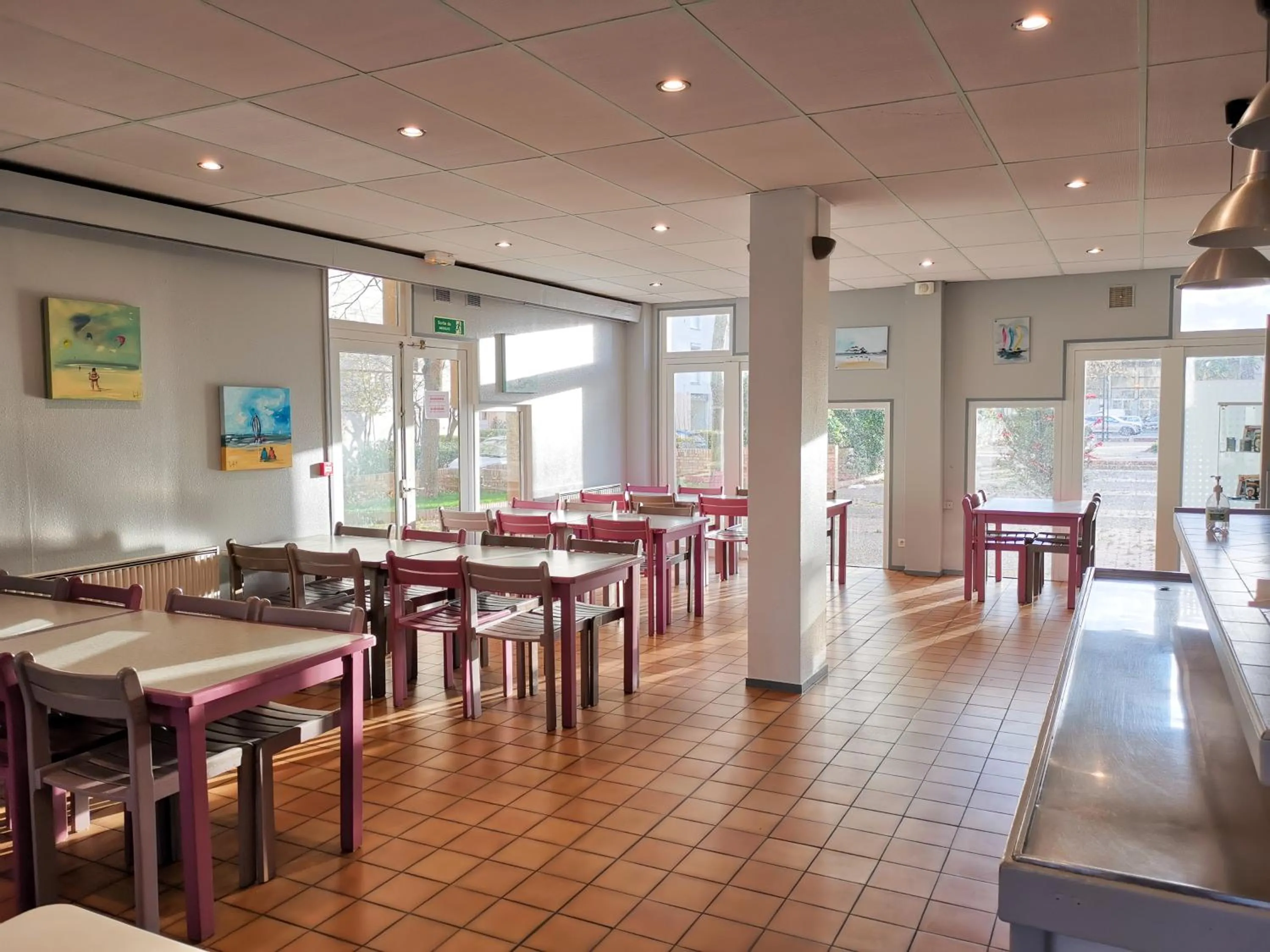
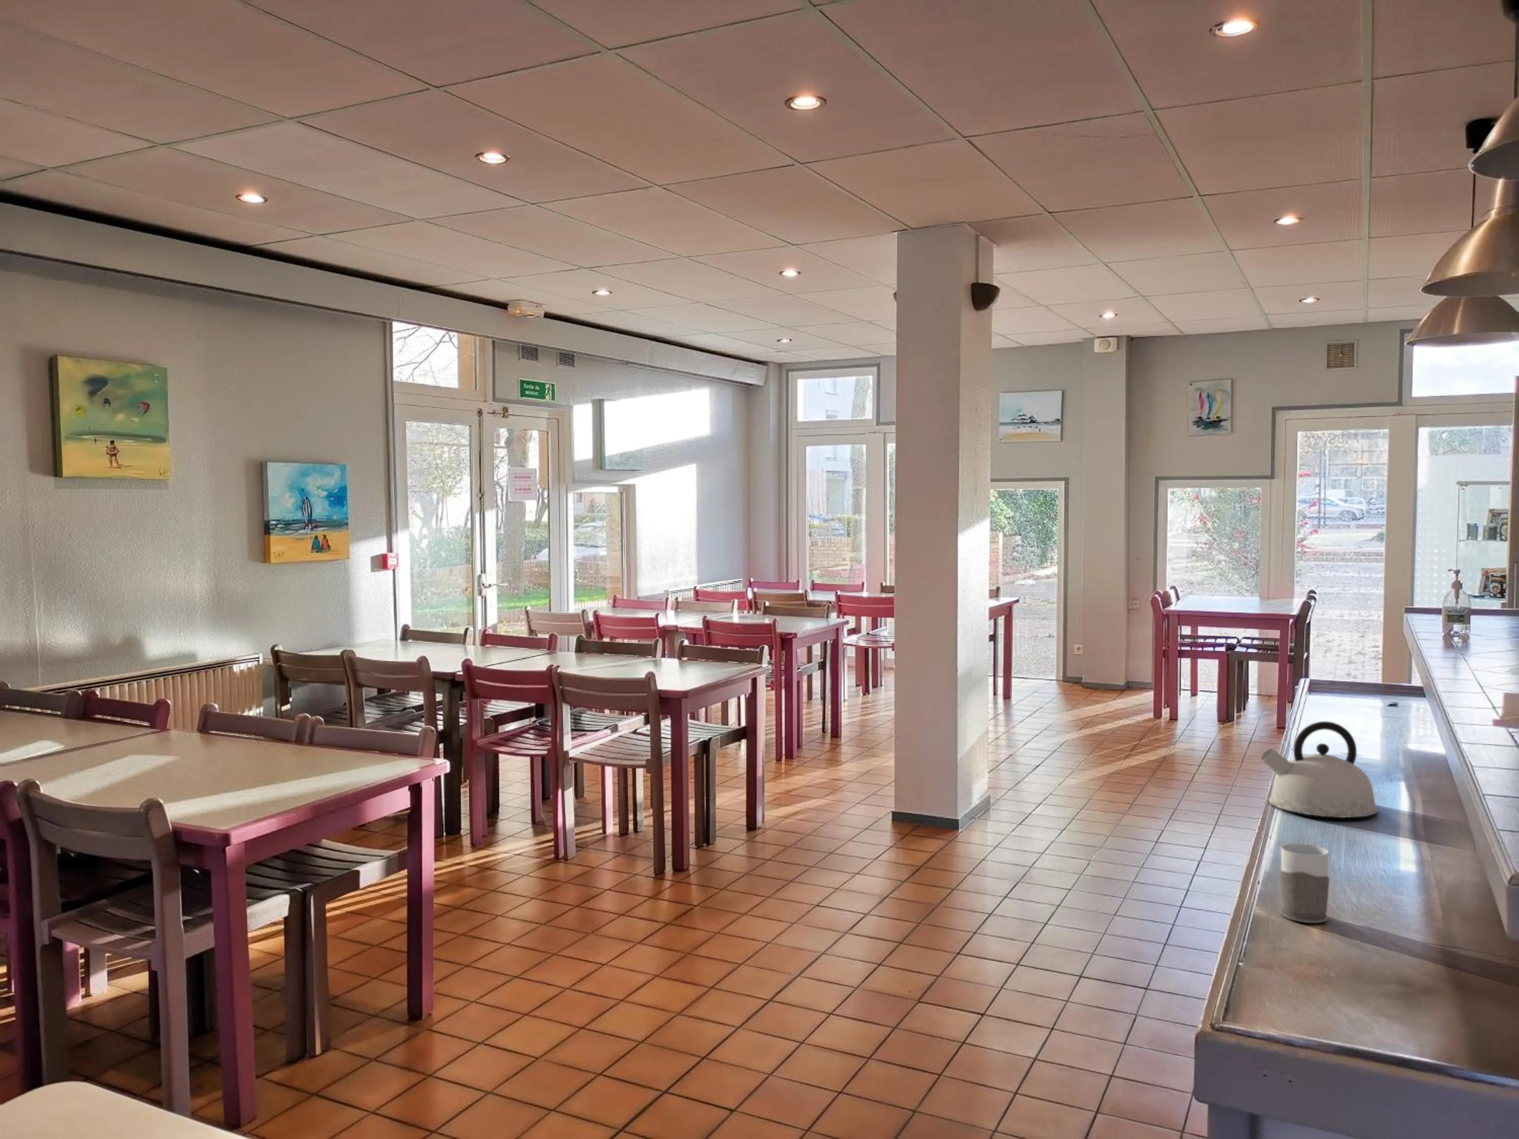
+ kettle [1261,721,1378,818]
+ mug [1279,842,1330,924]
